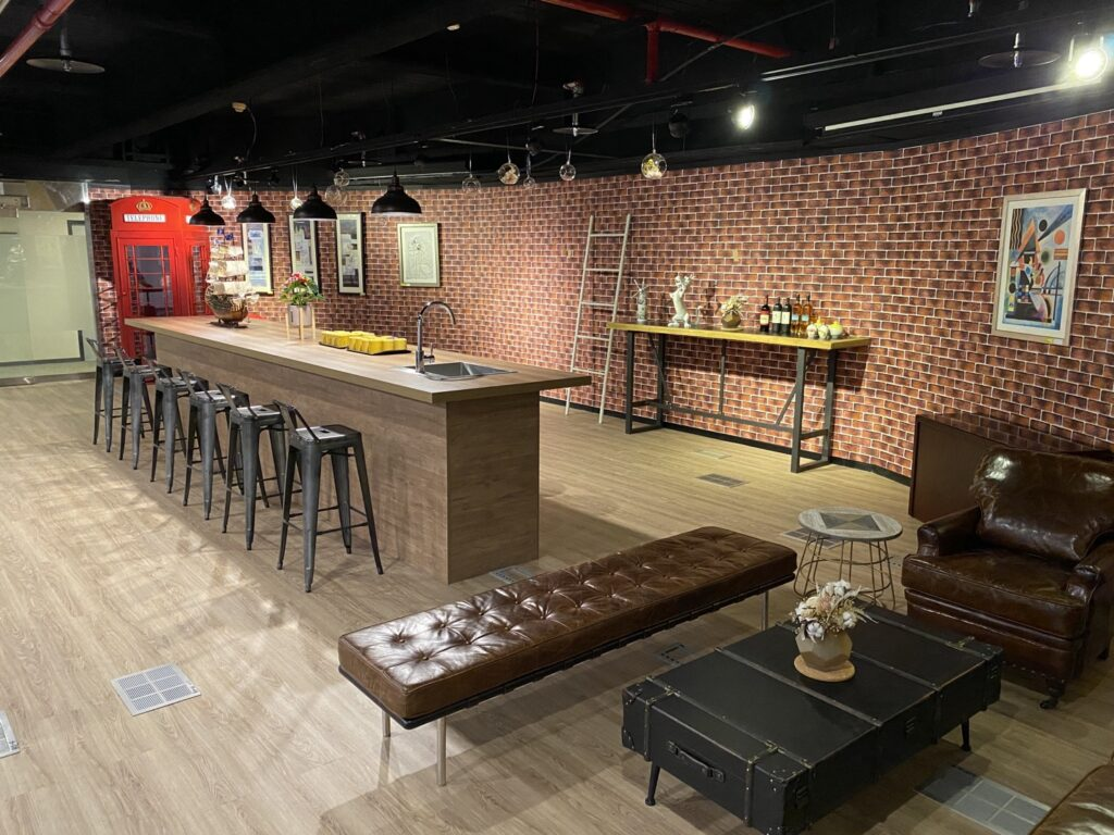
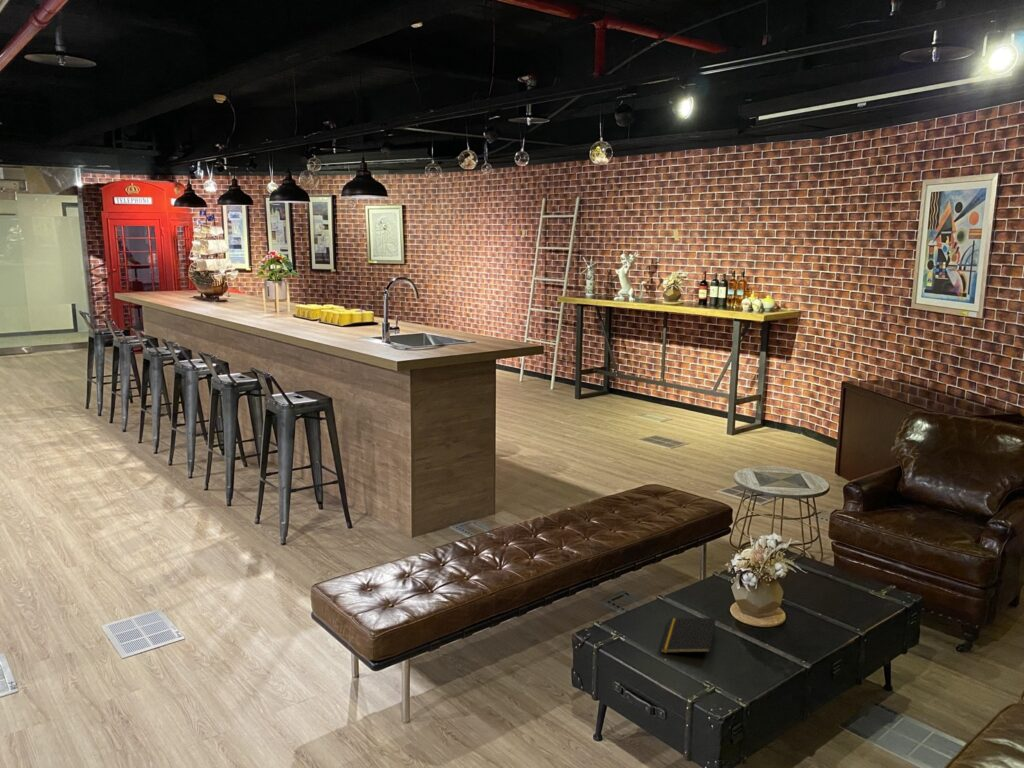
+ notepad [659,616,717,654]
